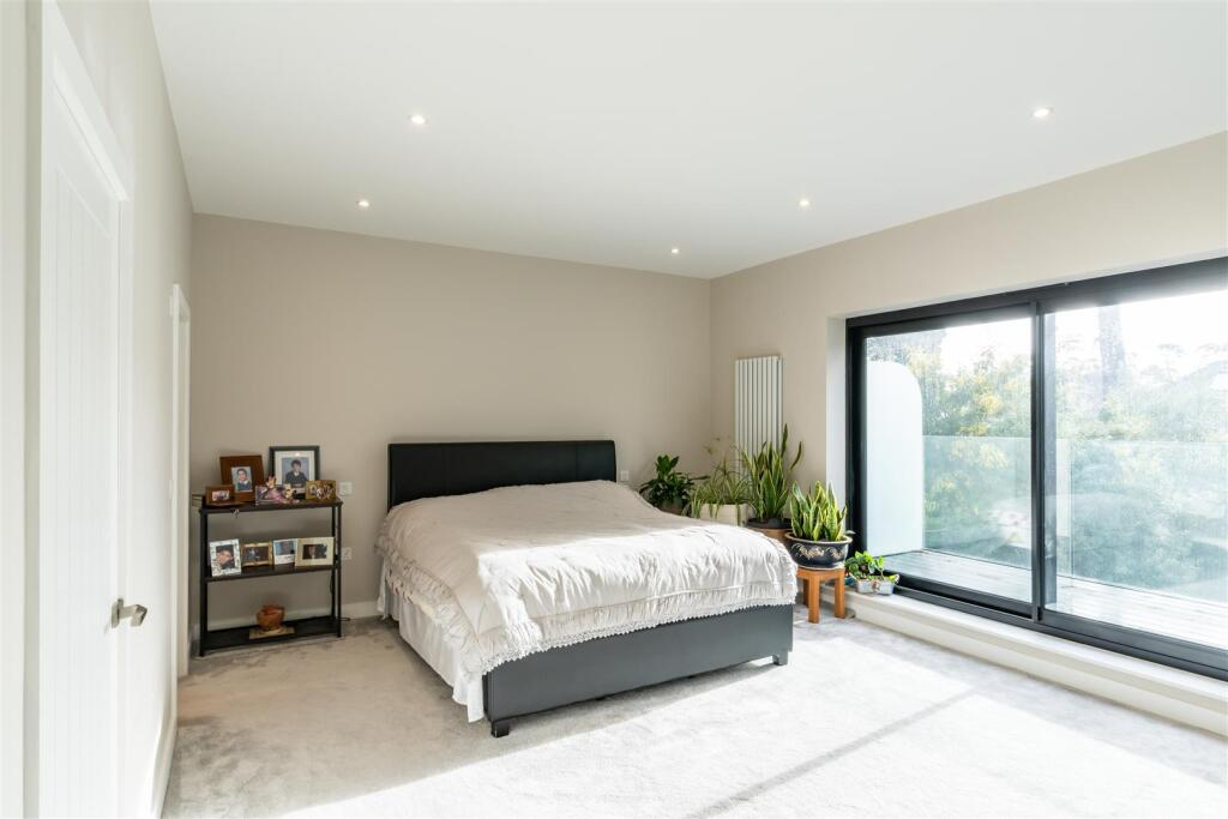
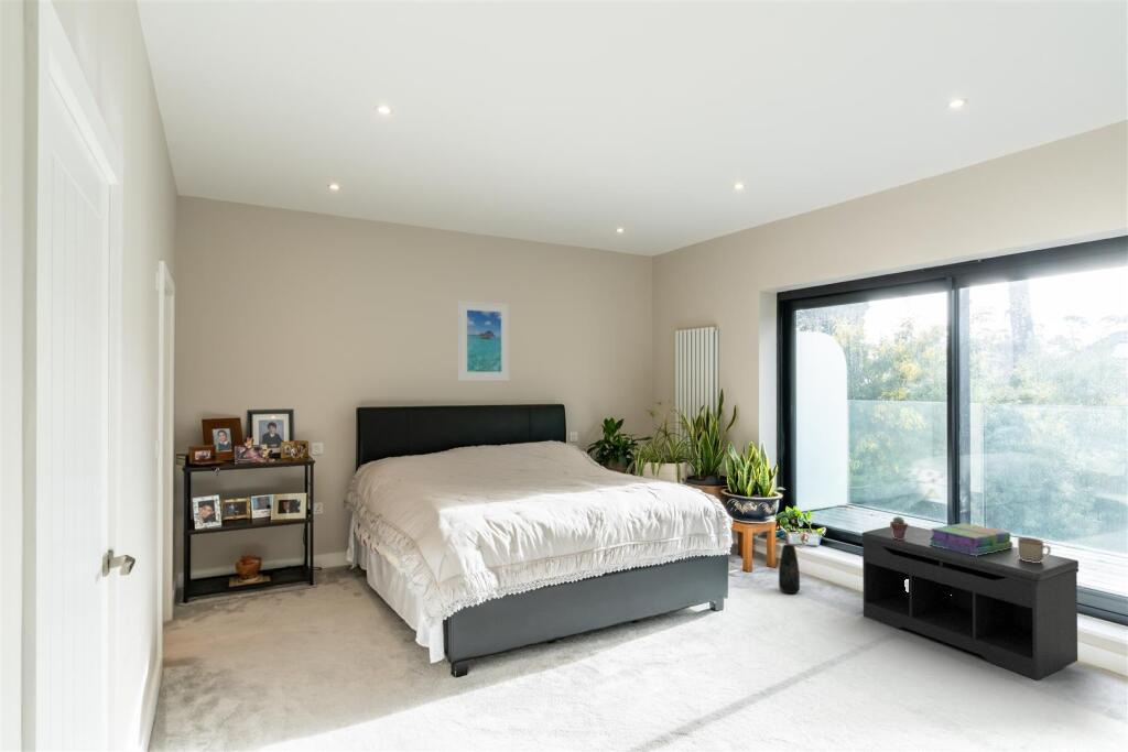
+ potted succulent [889,515,910,540]
+ mug [1017,536,1052,563]
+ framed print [457,299,511,382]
+ bench [860,524,1080,682]
+ stack of books [929,522,1013,556]
+ vase [778,543,801,595]
